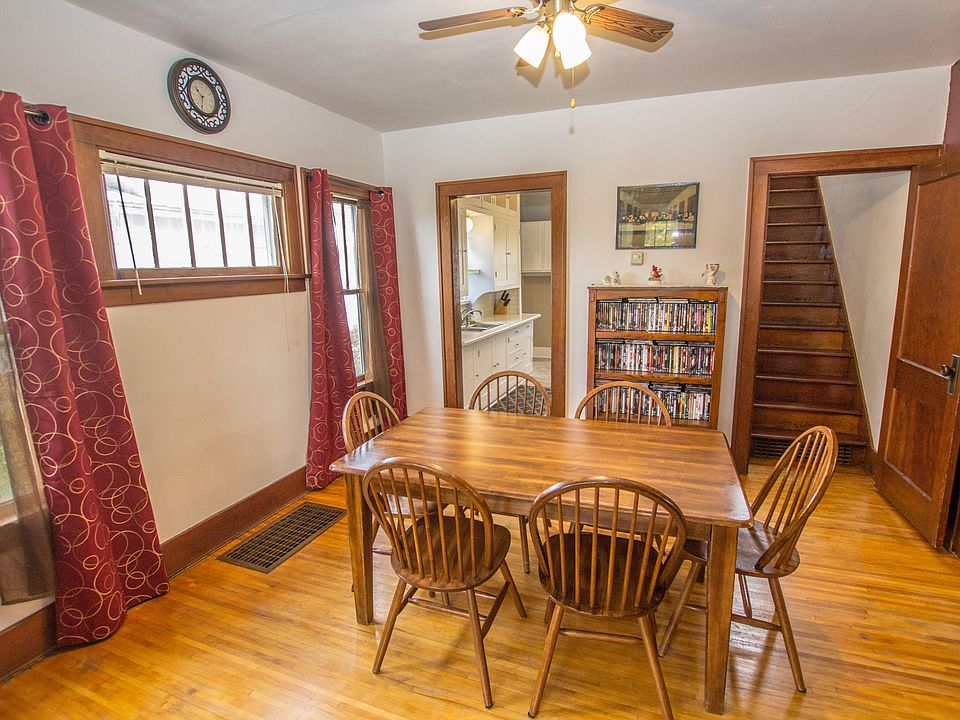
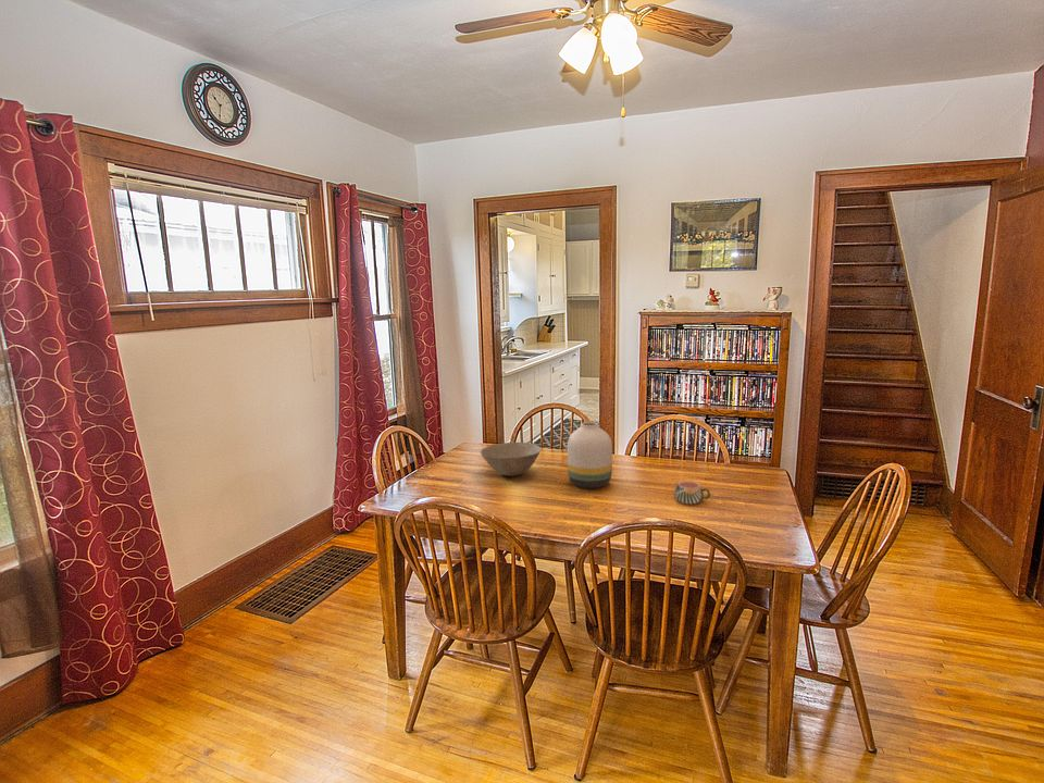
+ vase [567,421,613,489]
+ mug [673,480,711,506]
+ bowl [480,442,542,477]
